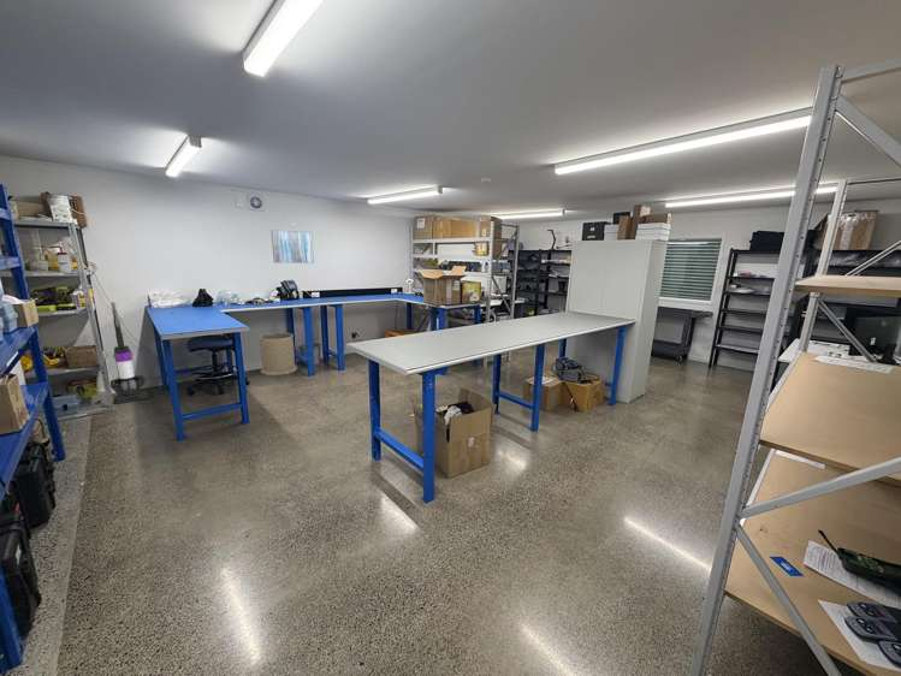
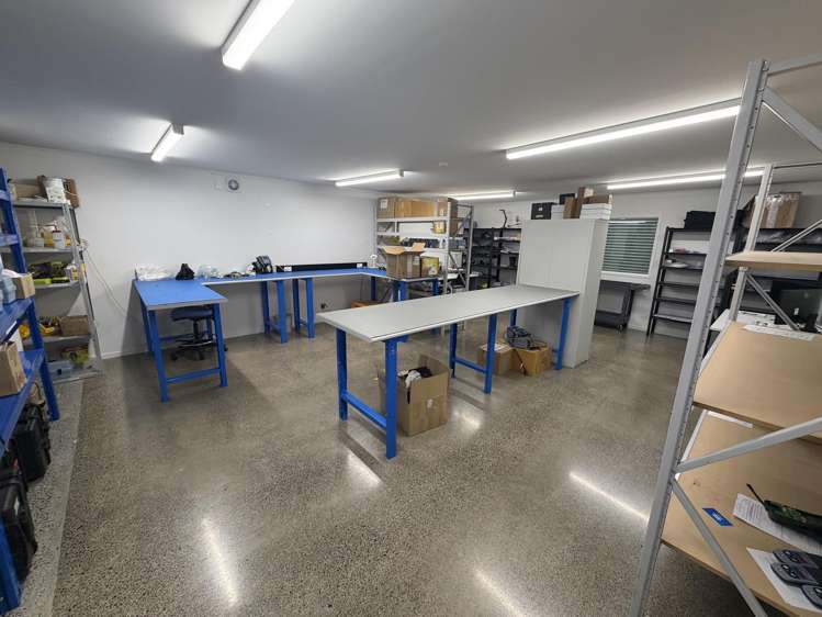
- wall art [269,229,315,265]
- trash can [259,332,298,376]
- vacuum cleaner [109,301,149,405]
